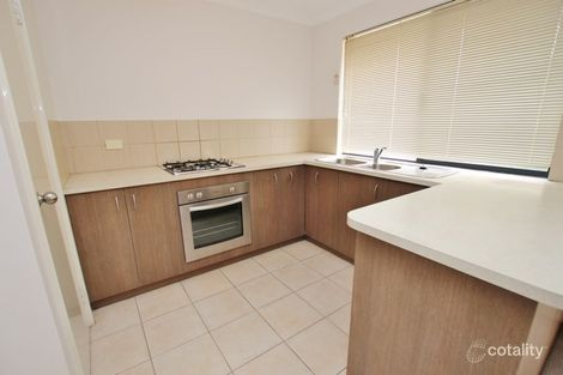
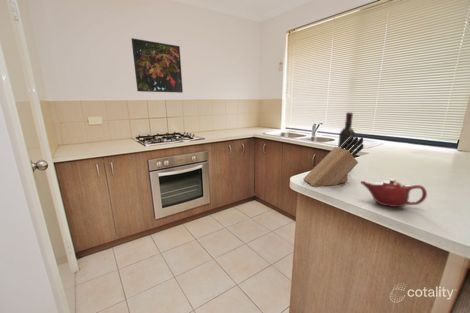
+ wine bottle [337,111,356,154]
+ teapot [359,178,428,208]
+ knife block [302,136,364,188]
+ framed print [130,37,184,94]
